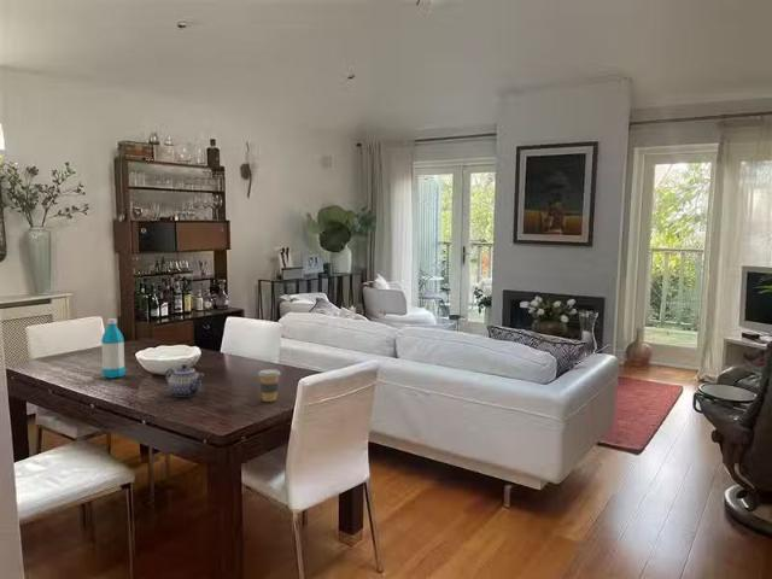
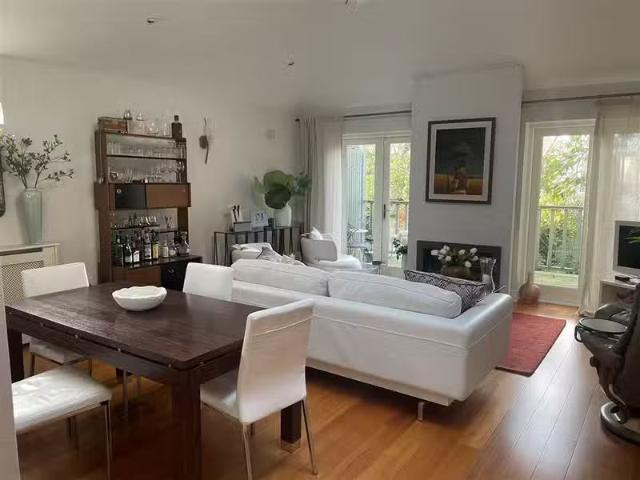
- coffee cup [257,368,281,403]
- teapot [164,363,205,398]
- water bottle [100,317,127,380]
